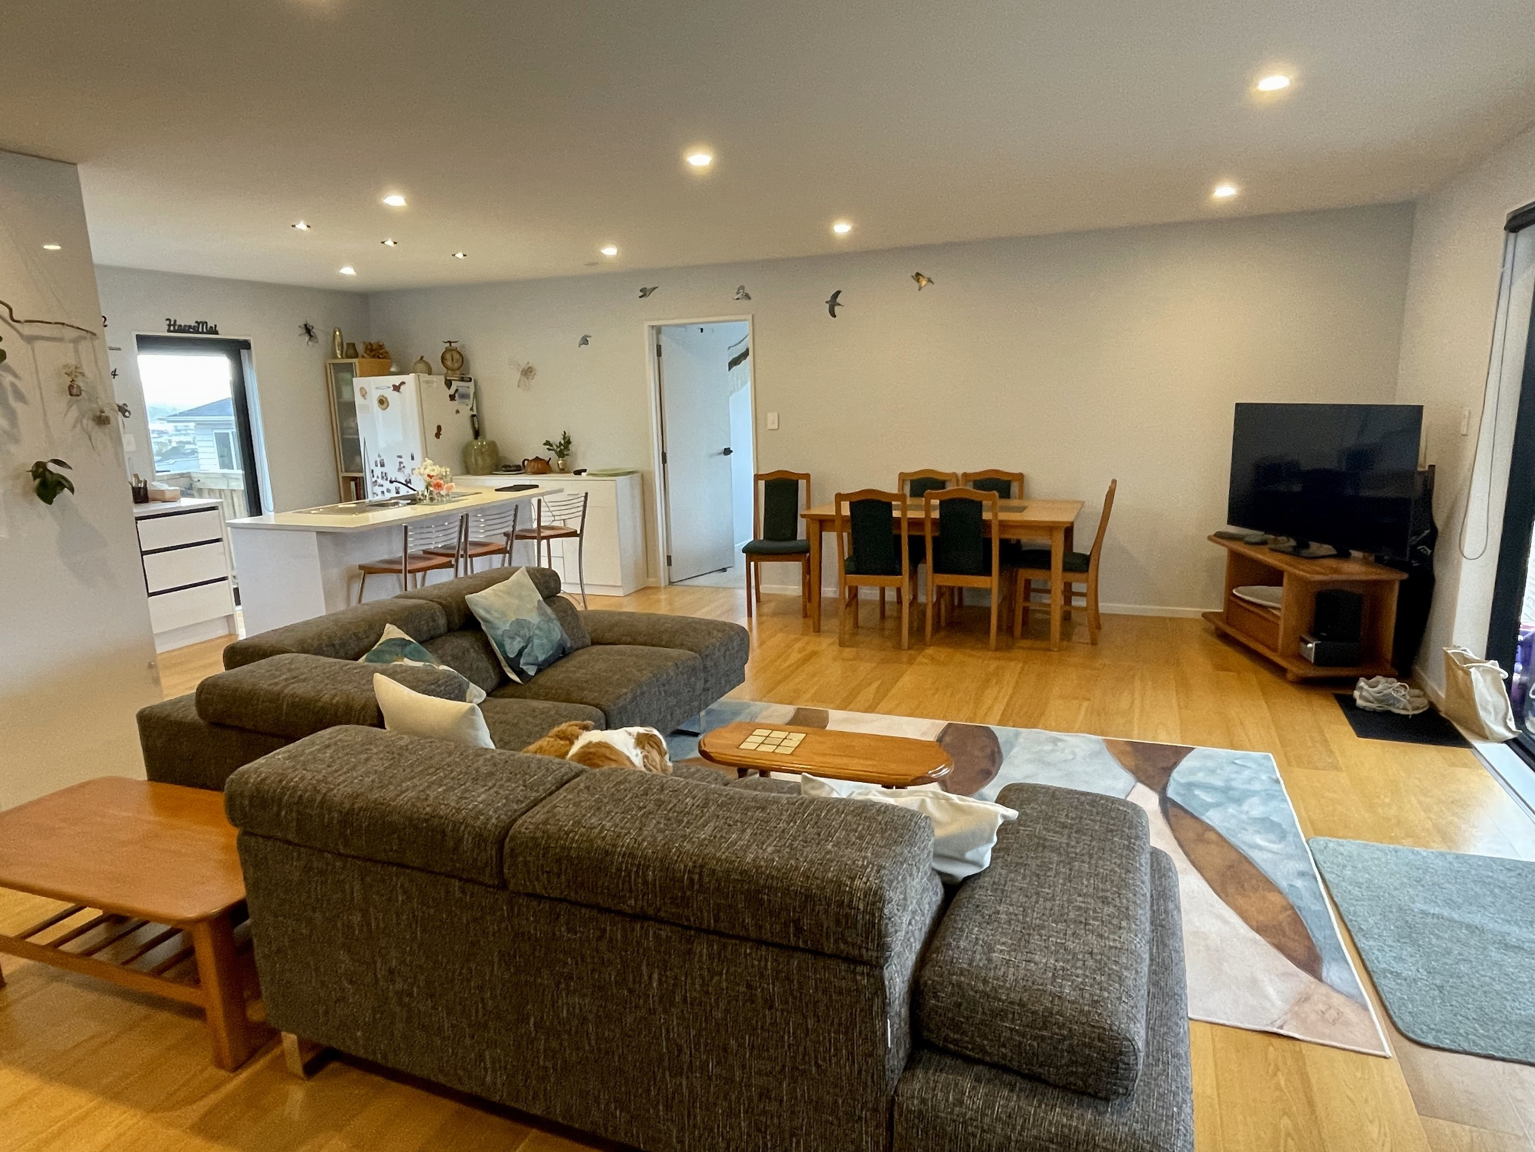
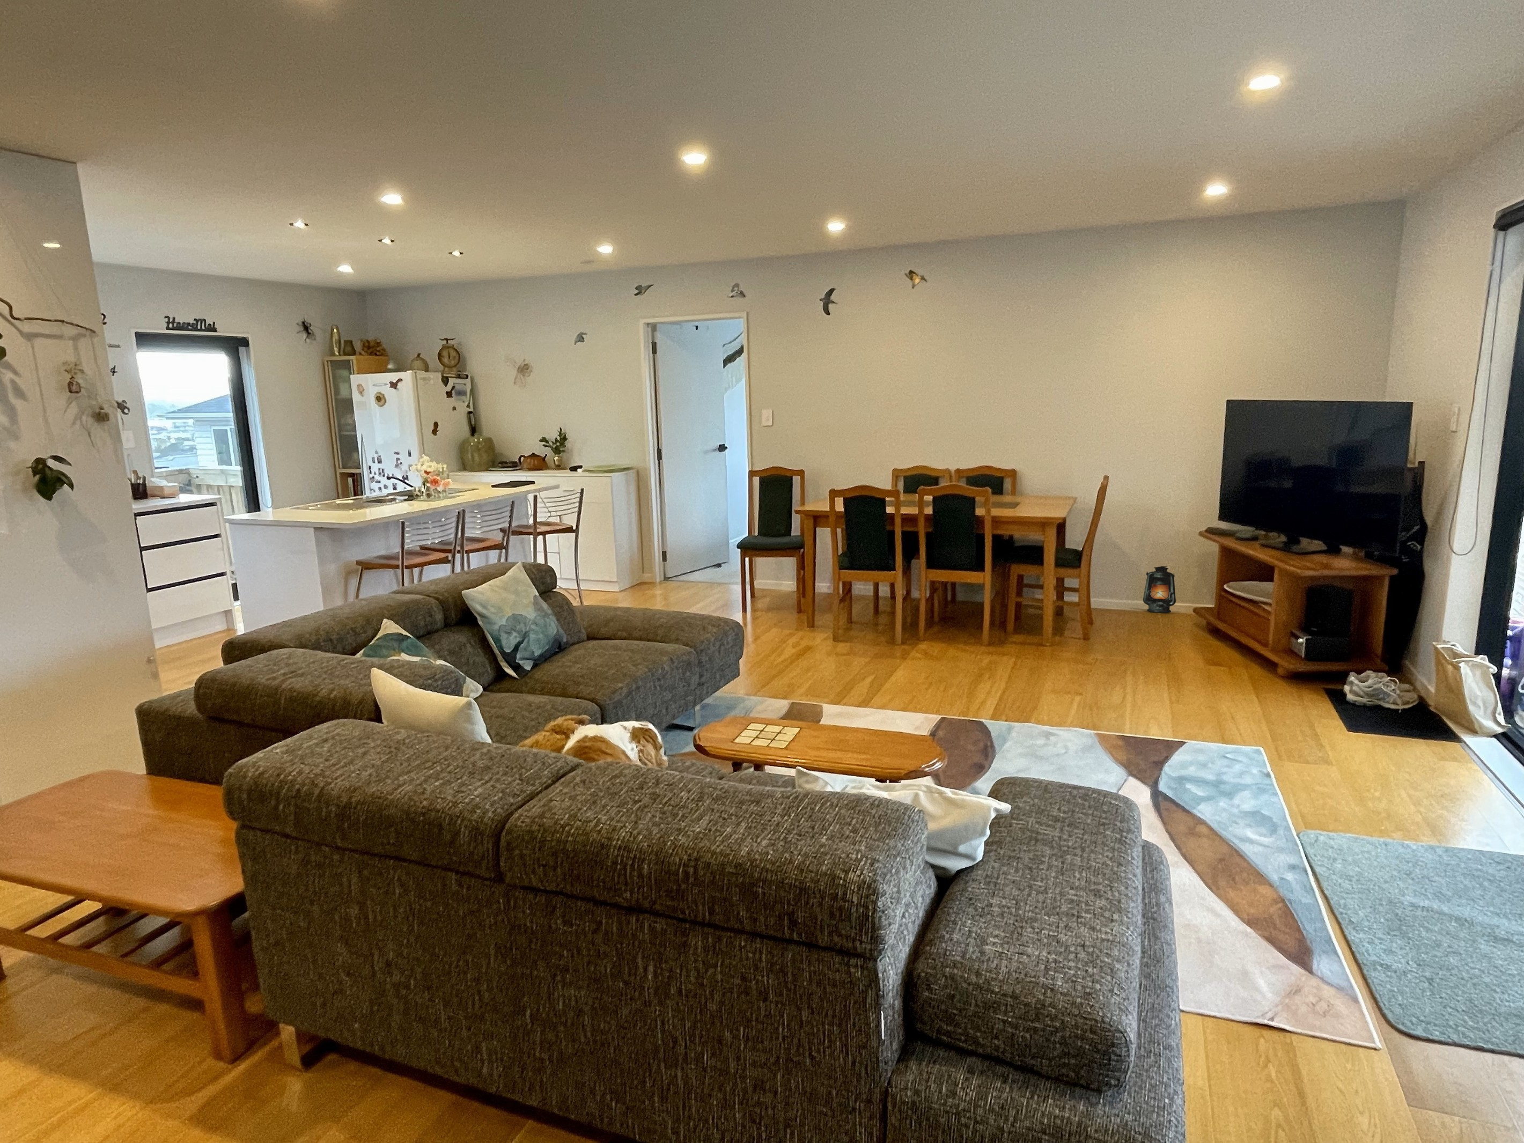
+ lantern [1142,565,1177,614]
